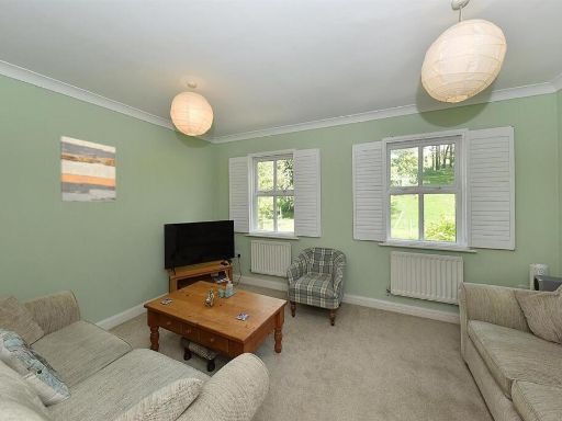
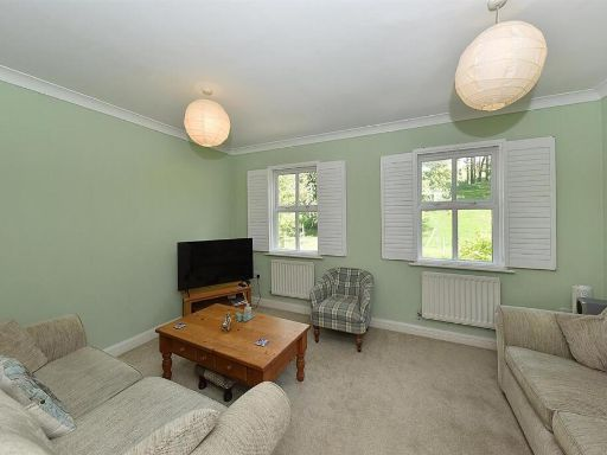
- wall art [59,135,117,204]
